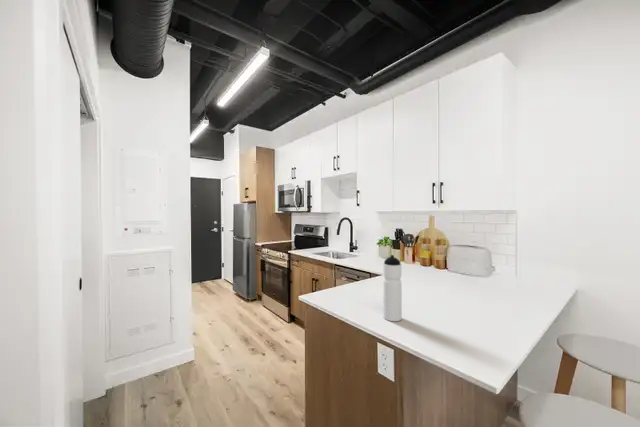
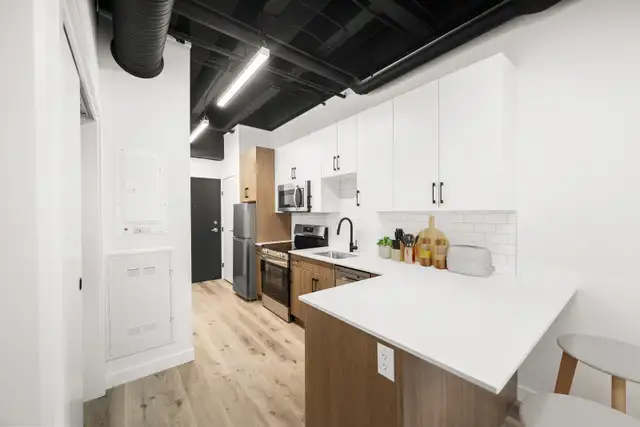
- water bottle [382,254,403,322]
